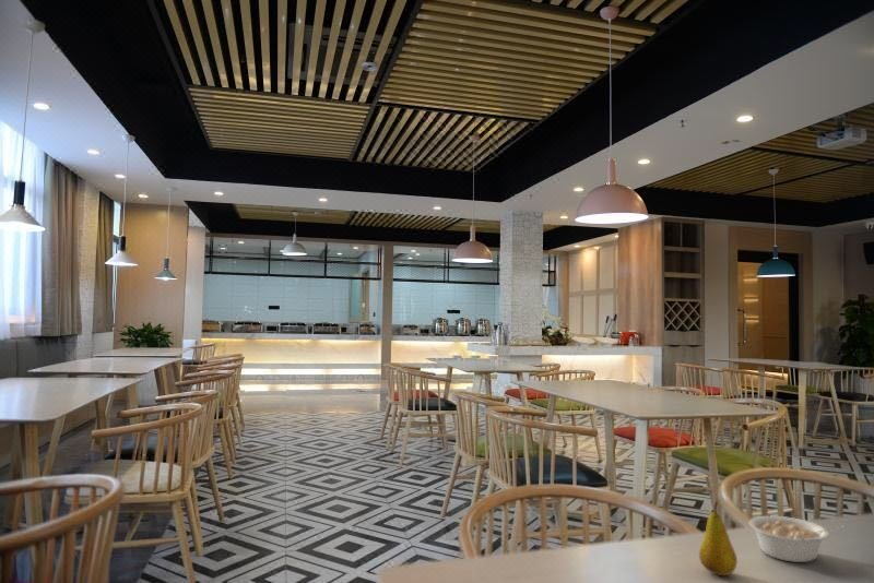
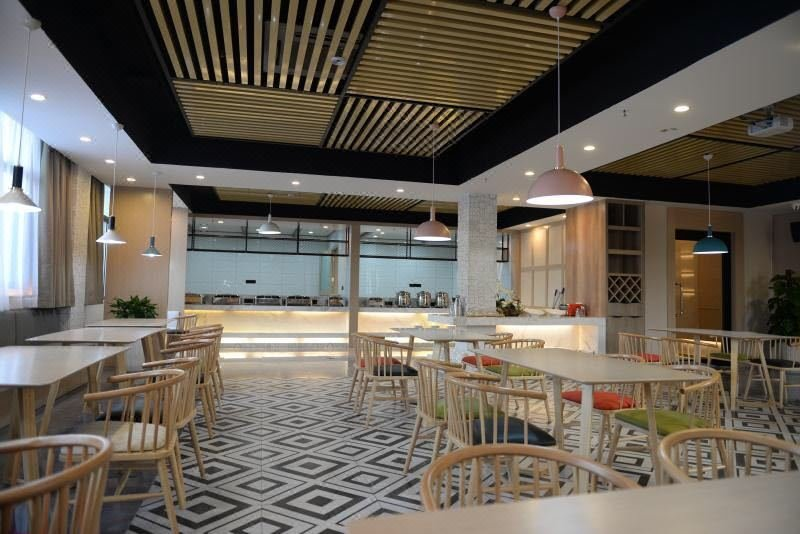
- legume [747,515,846,563]
- fruit [698,500,739,576]
